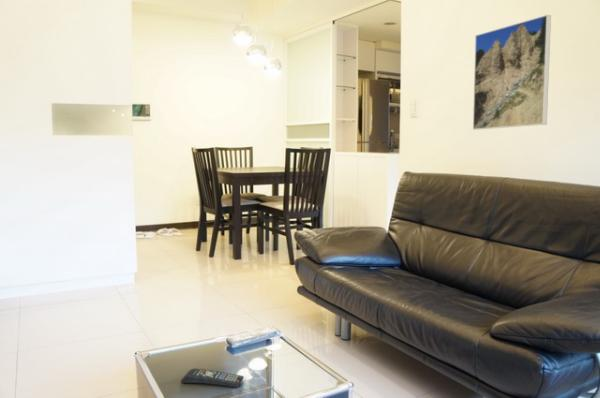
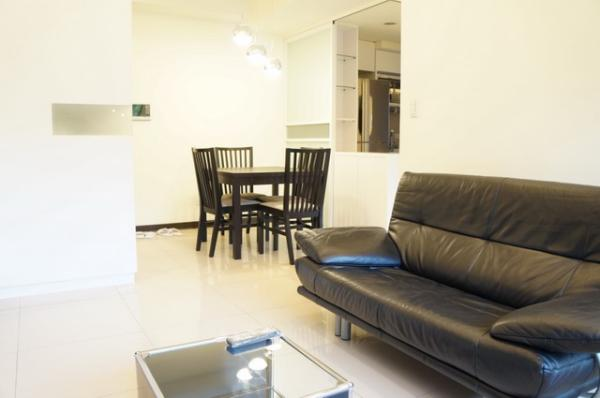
- remote control [180,368,245,388]
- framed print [472,14,552,131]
